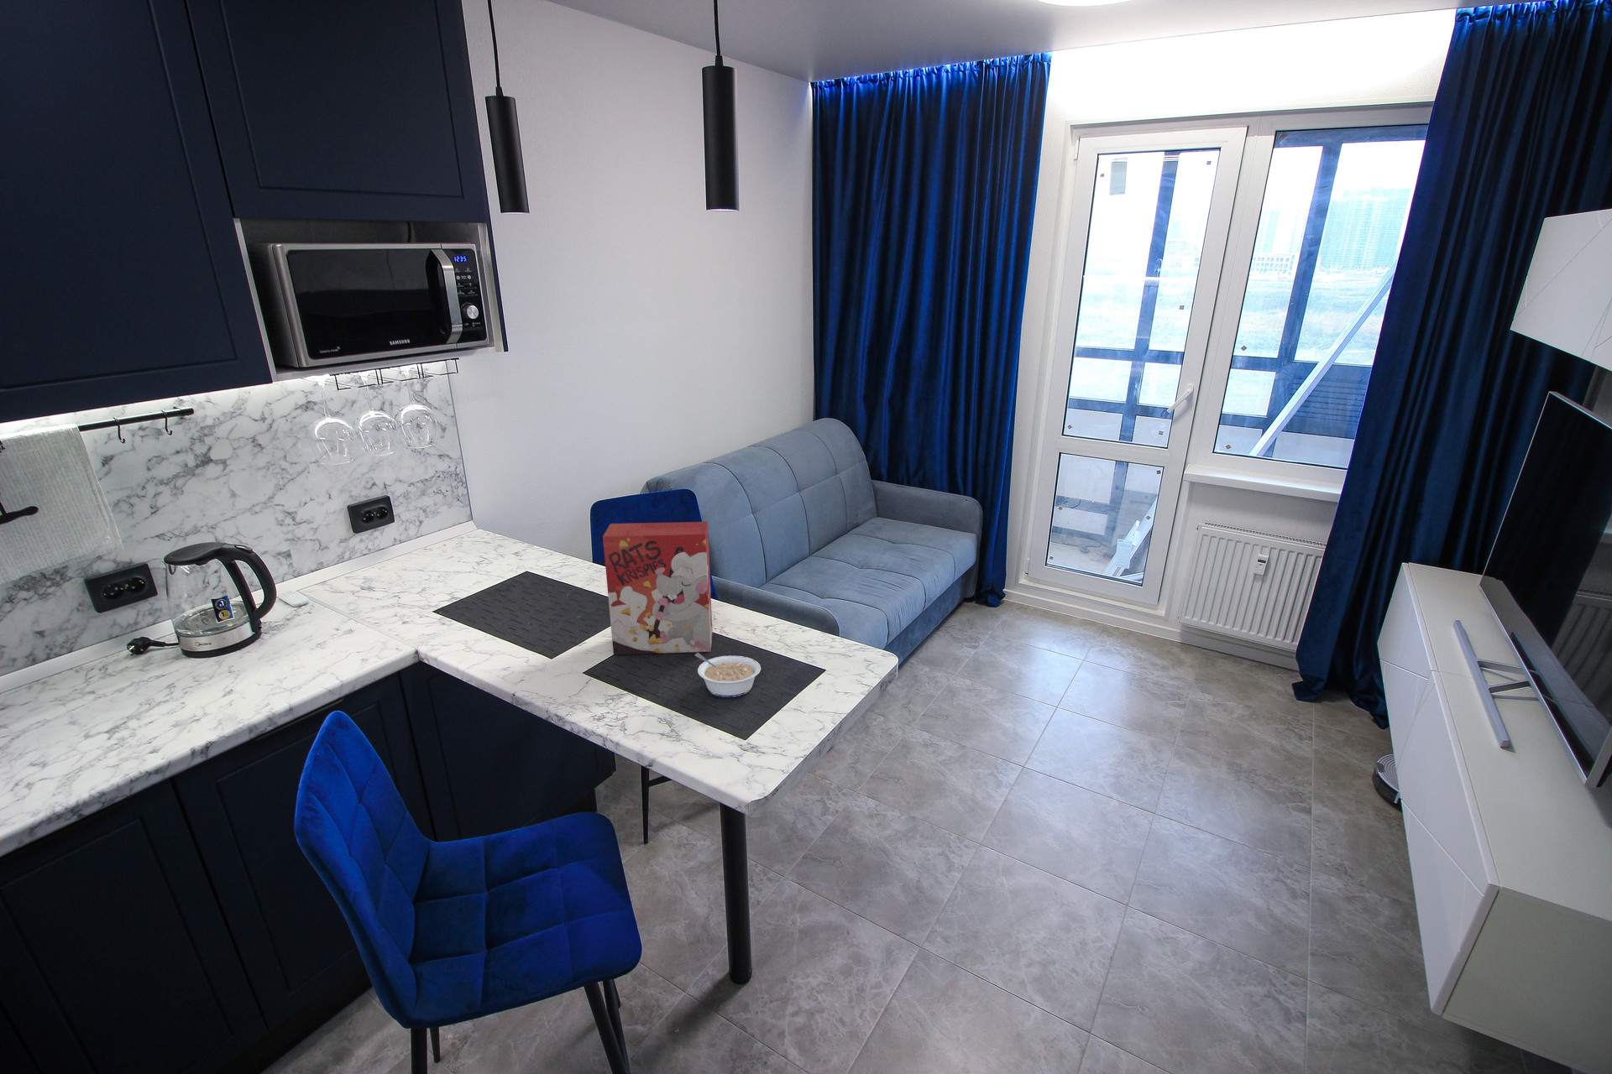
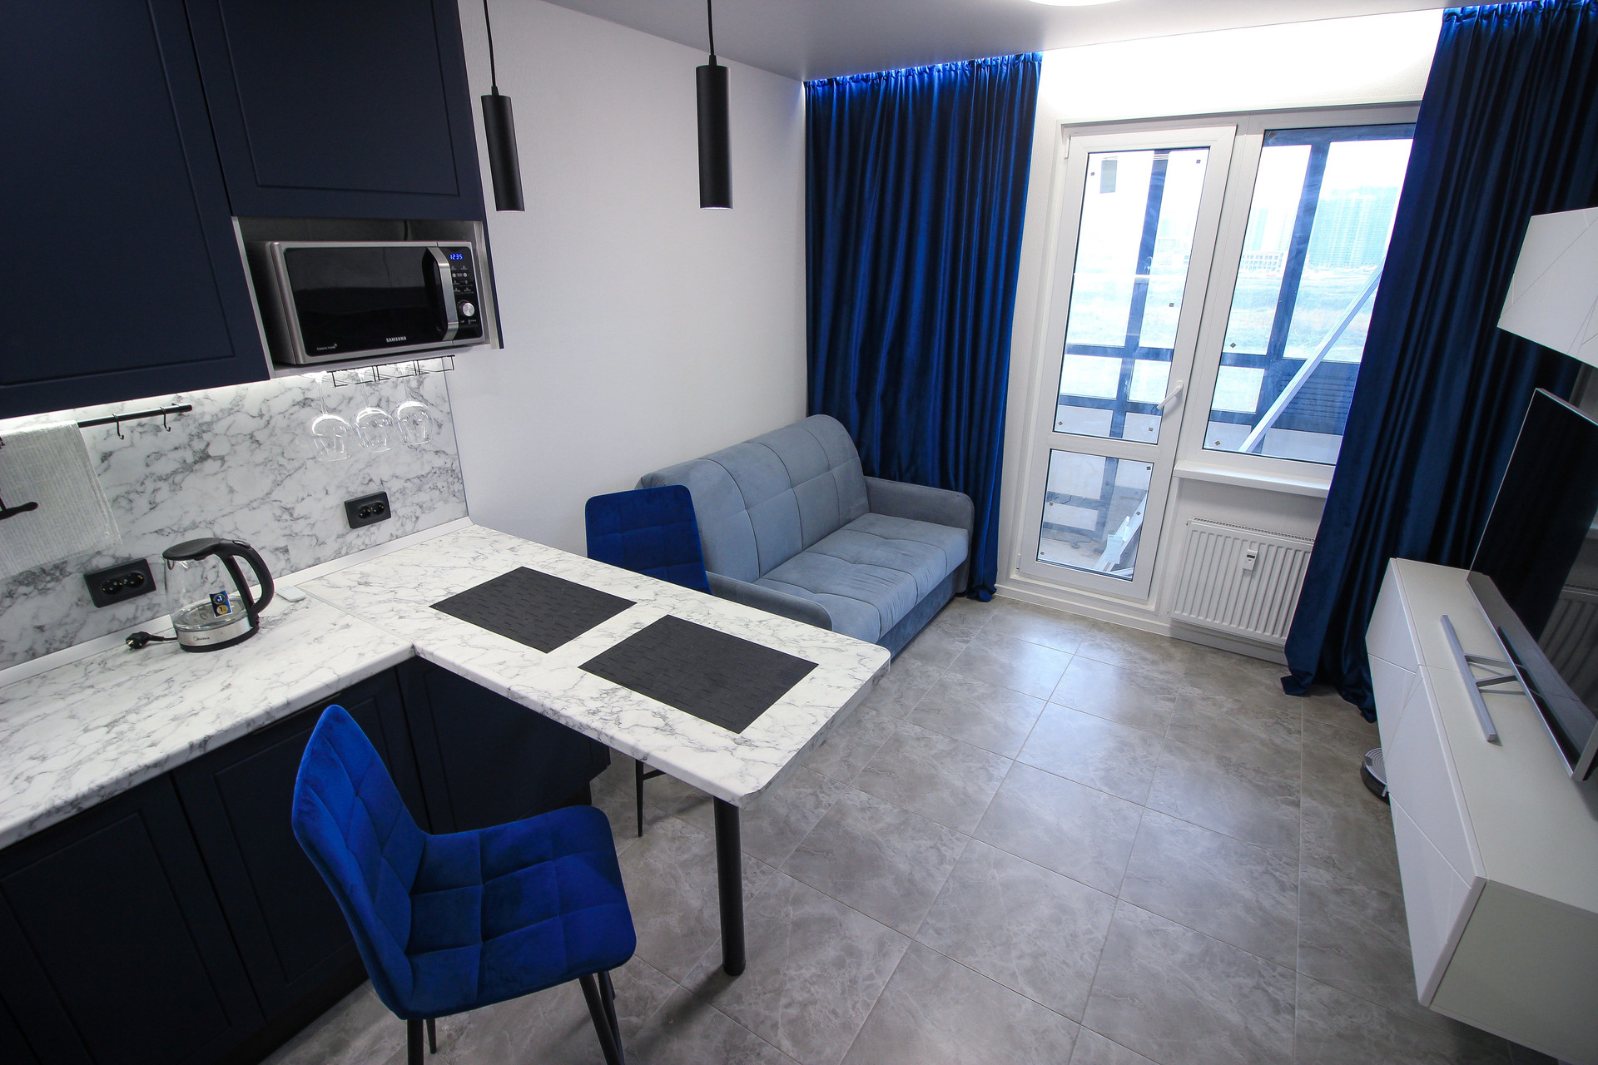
- cereal box [602,521,714,656]
- legume [694,652,762,698]
